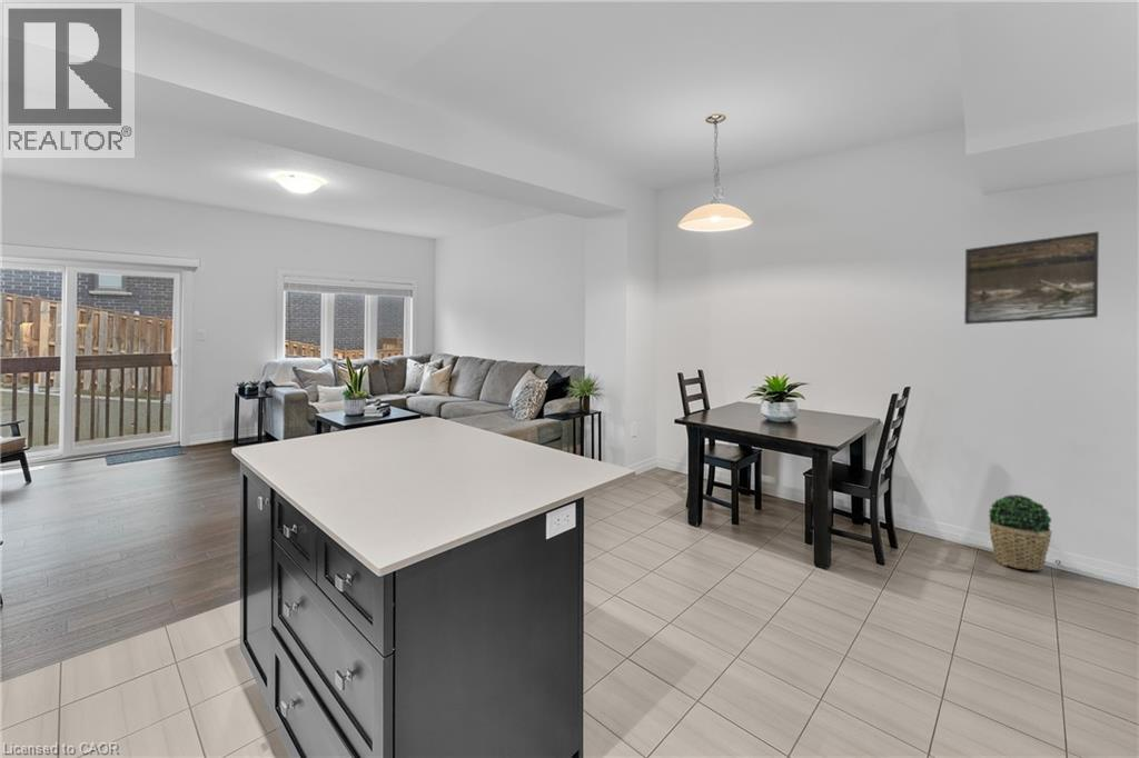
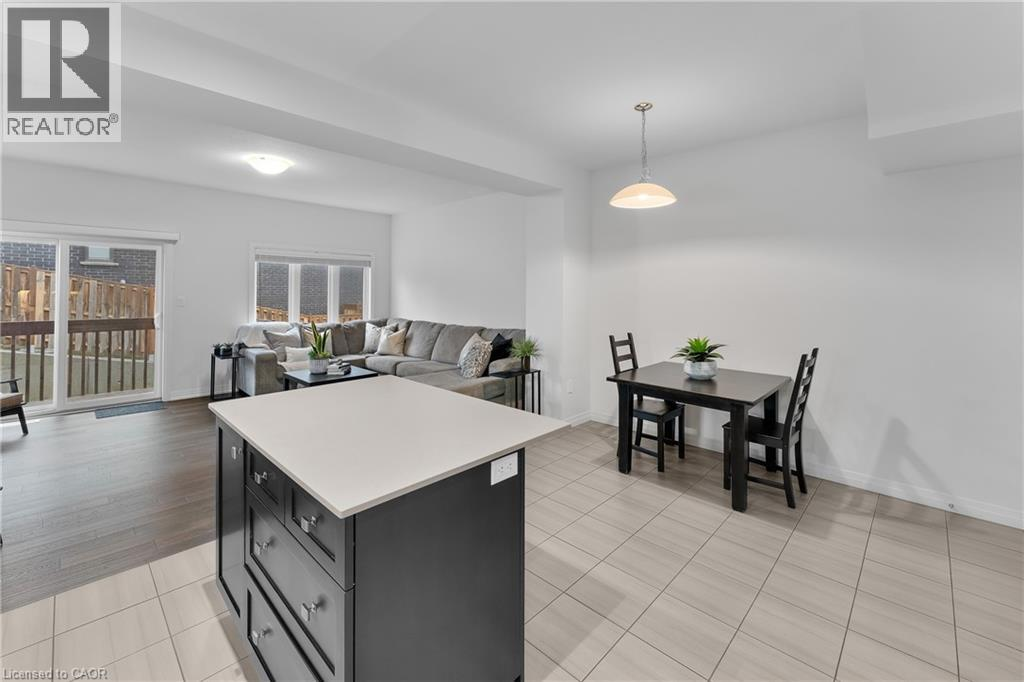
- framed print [963,230,1100,326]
- potted plant [987,493,1053,571]
